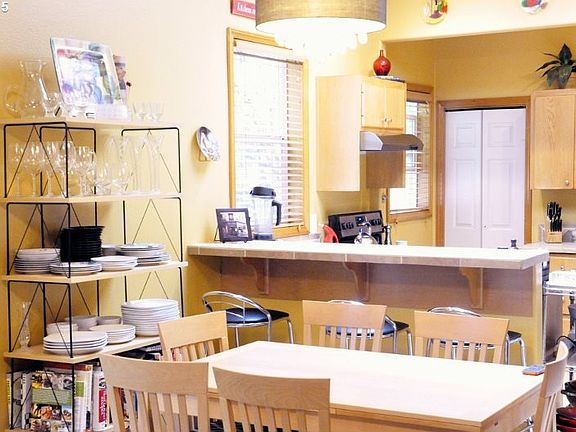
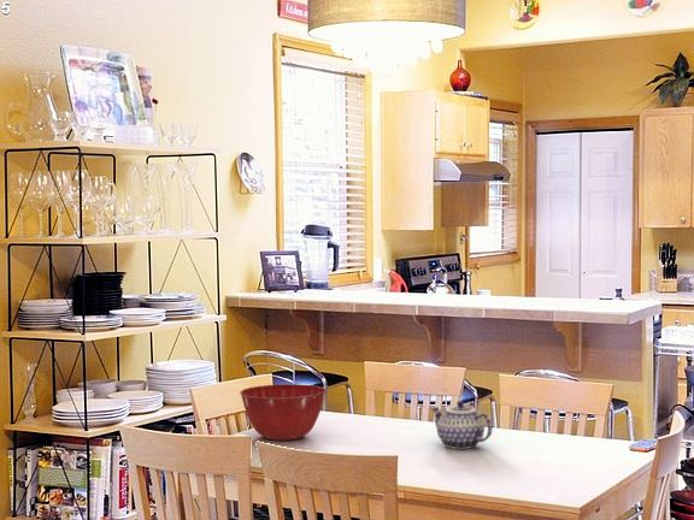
+ teapot [430,400,494,450]
+ mixing bowl [239,383,328,442]
